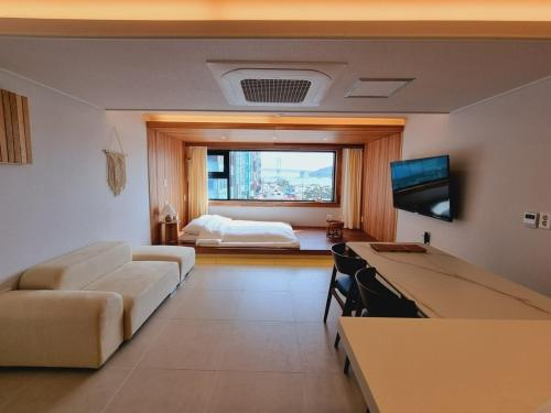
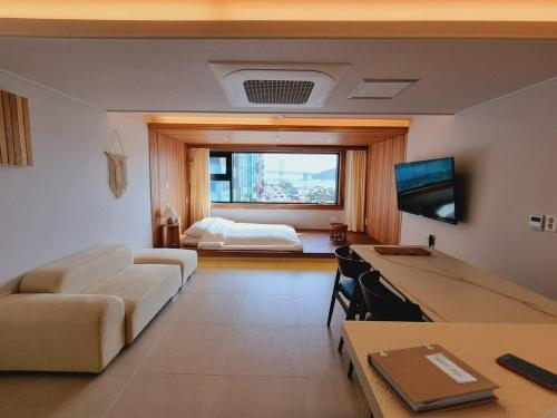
+ cell phone [495,352,557,393]
+ notebook [367,343,500,418]
